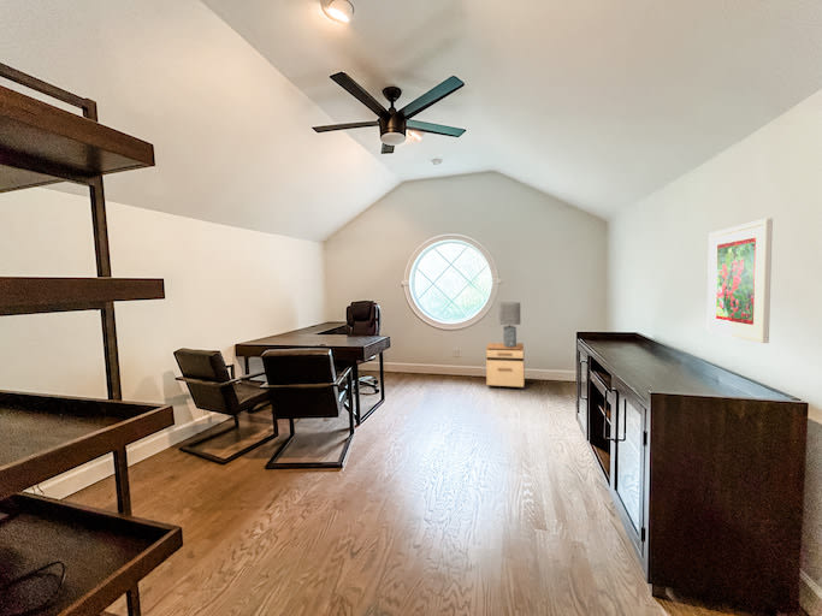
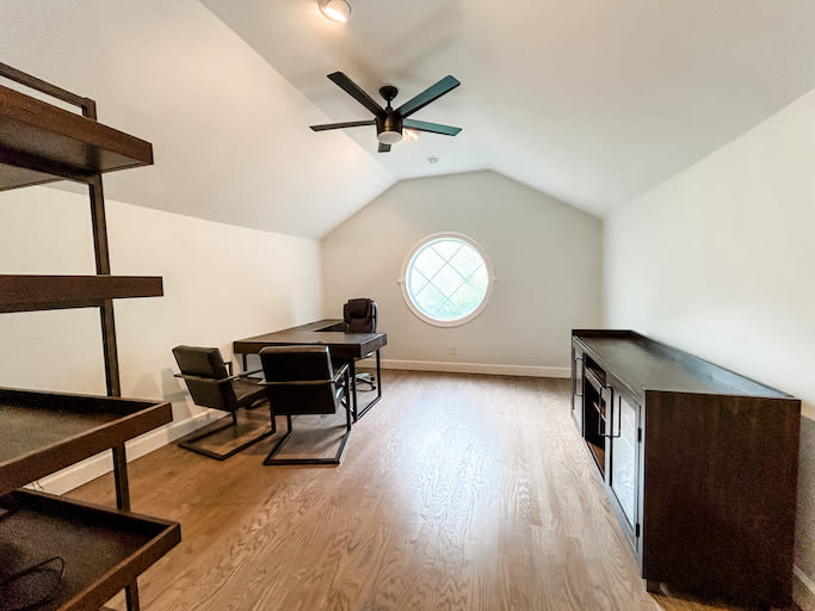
- filing cabinet [485,342,526,389]
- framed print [706,217,774,344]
- lamp [497,301,521,348]
